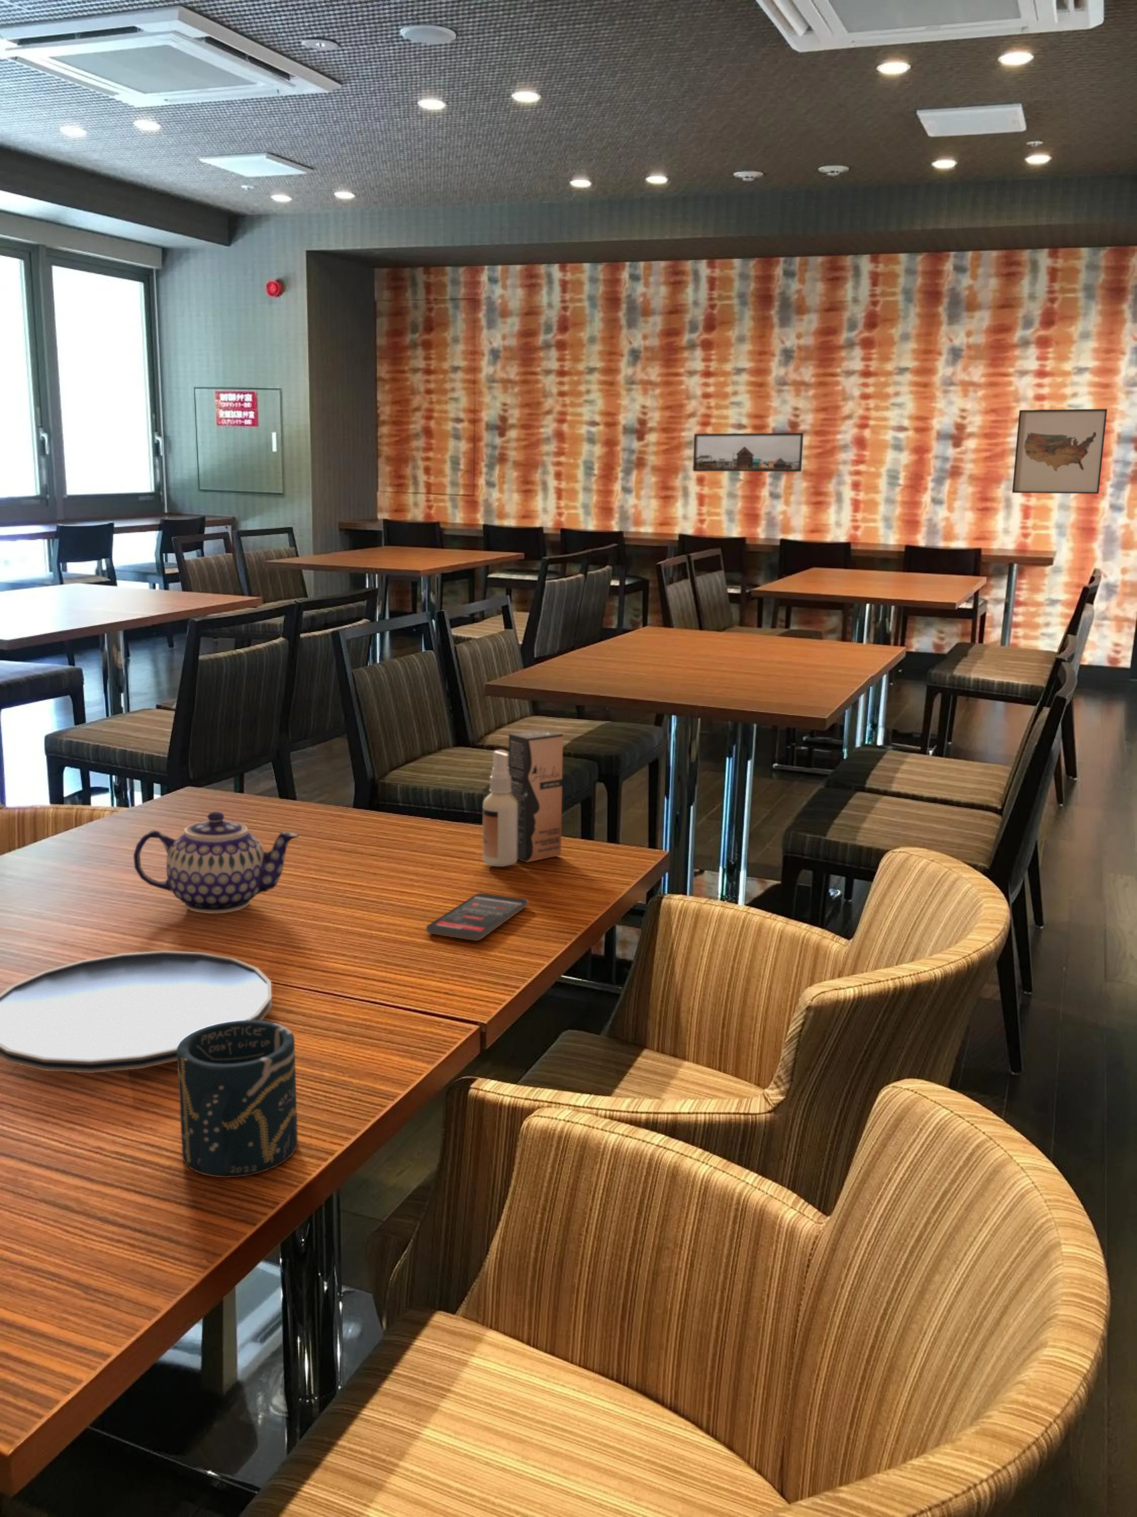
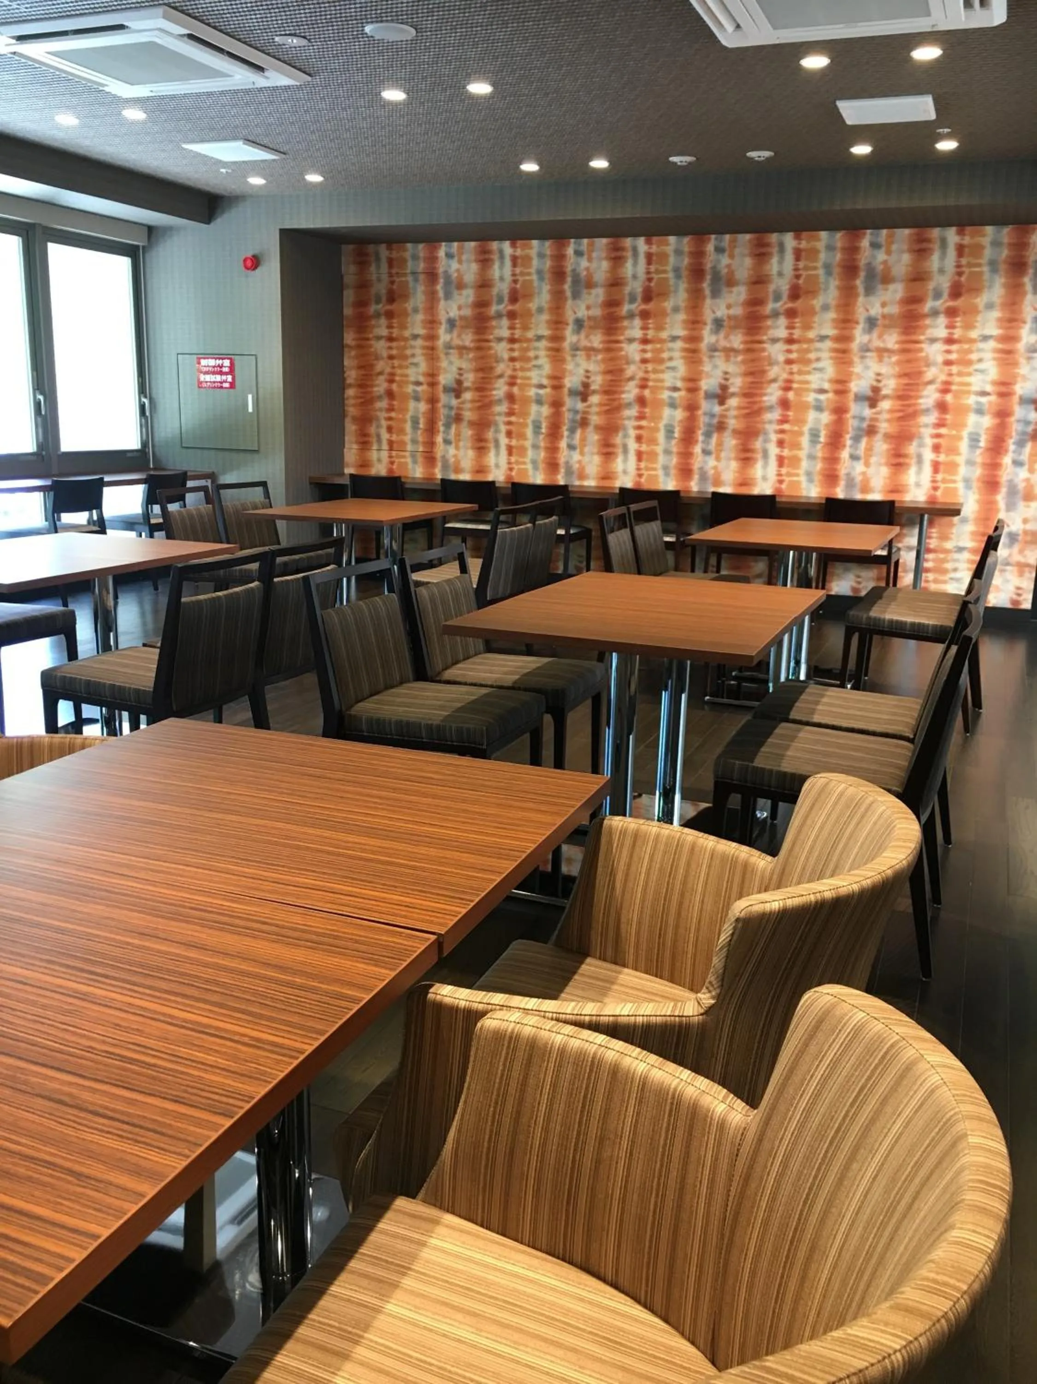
- spray bottle [483,729,564,867]
- wall art [1012,409,1107,495]
- plate [0,950,272,1074]
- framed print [693,432,804,472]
- smartphone [425,892,529,941]
- teapot [133,811,299,914]
- cup [177,1020,299,1178]
